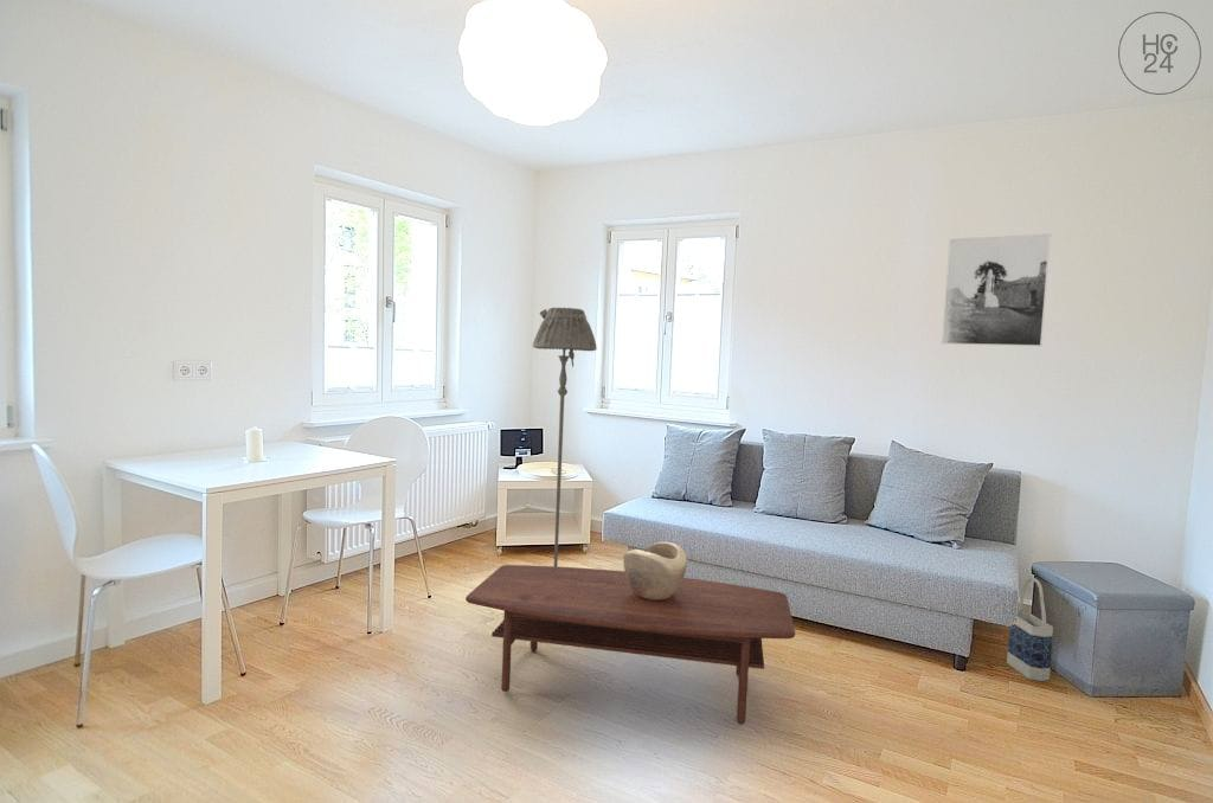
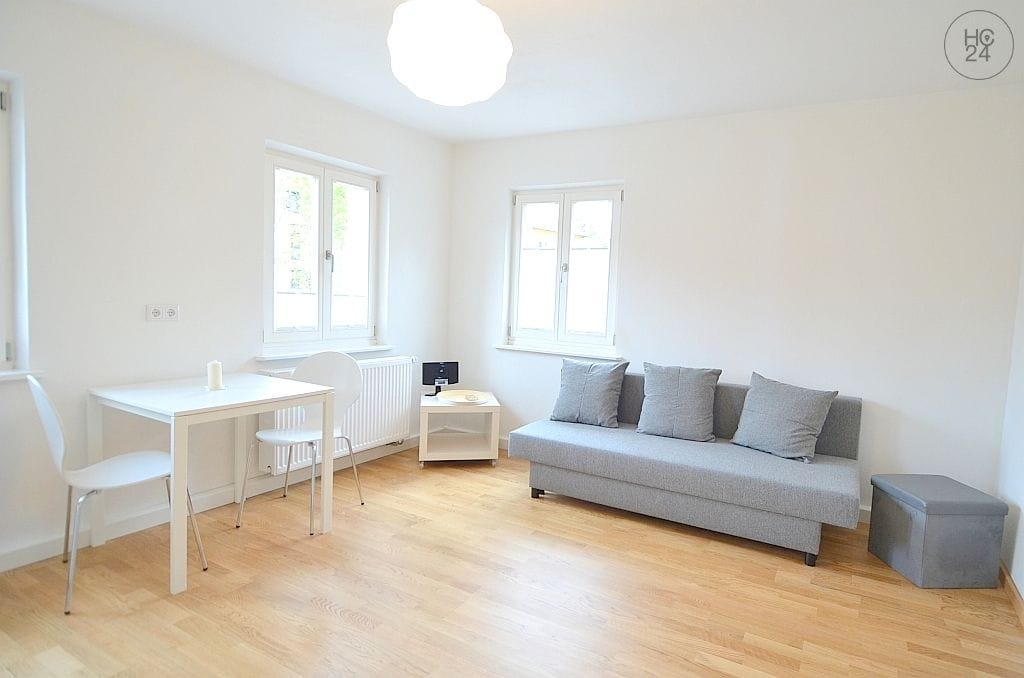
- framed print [941,233,1052,347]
- bag [1006,577,1054,682]
- decorative bowl [622,541,688,599]
- floor lamp [532,307,598,566]
- coffee table [464,564,796,725]
